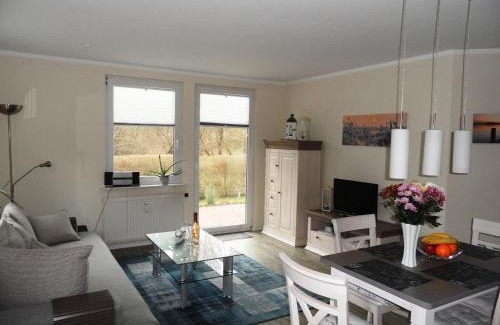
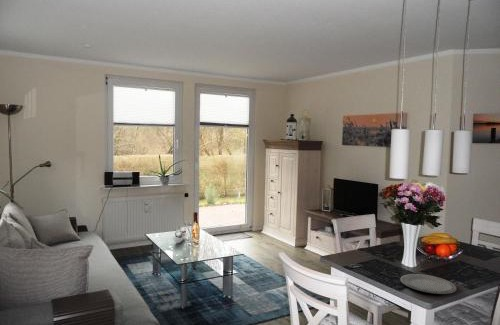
+ plate [399,273,458,295]
